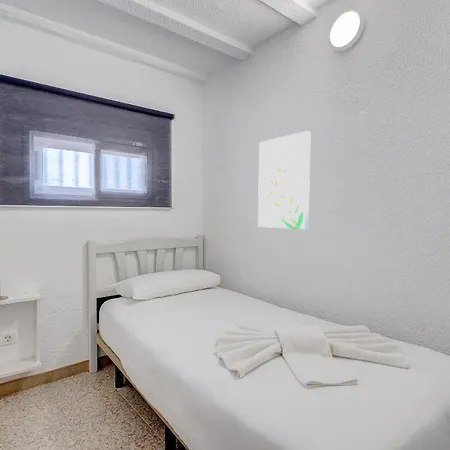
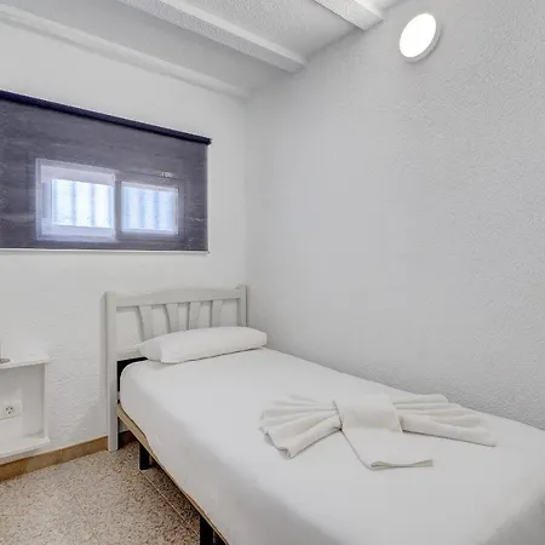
- wall art [257,130,312,230]
